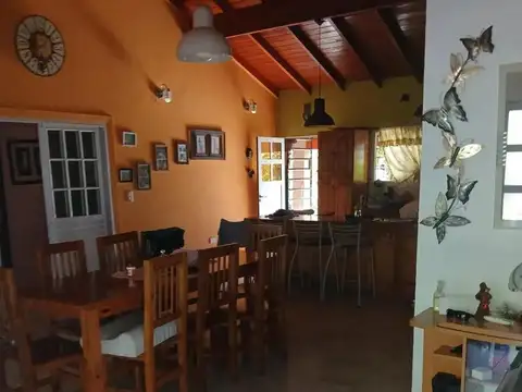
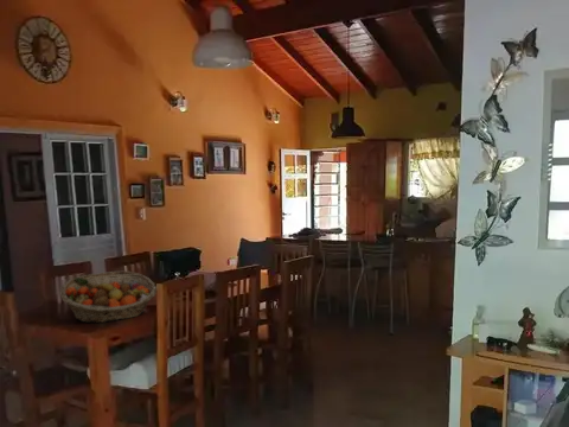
+ fruit basket [59,270,158,324]
